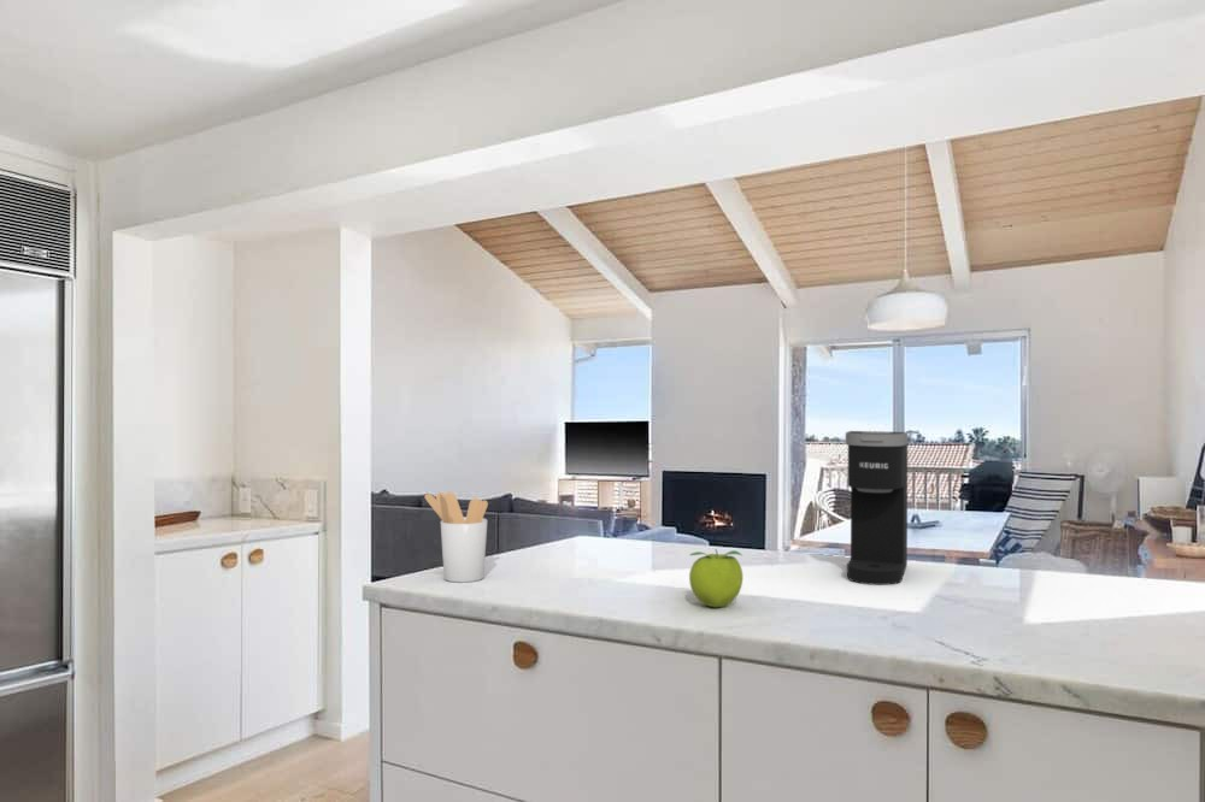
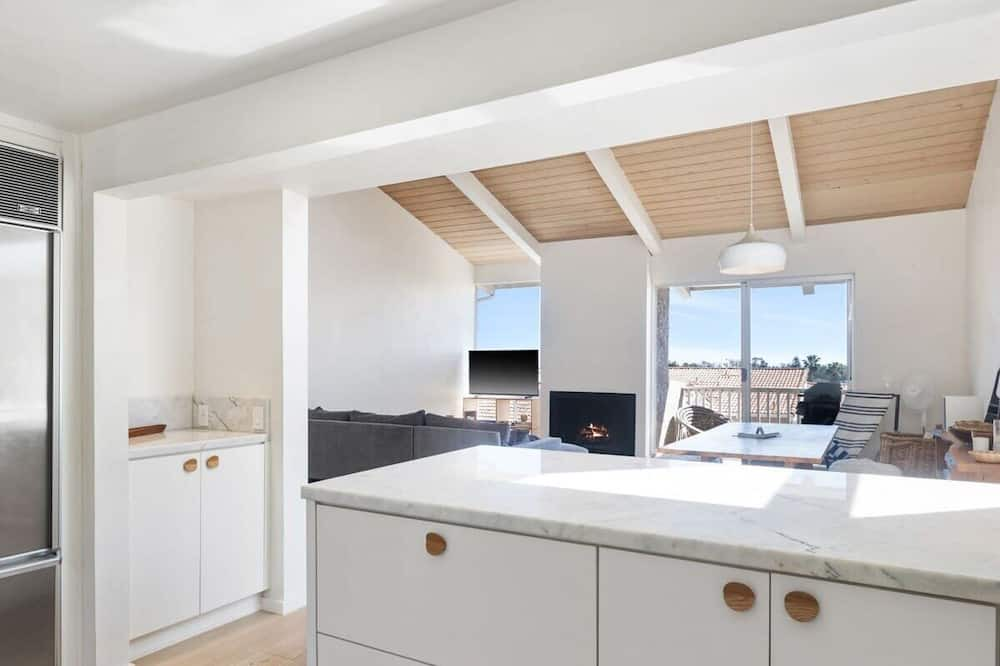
- fruit [688,548,743,608]
- coffee maker [845,430,909,586]
- utensil holder [423,491,489,584]
